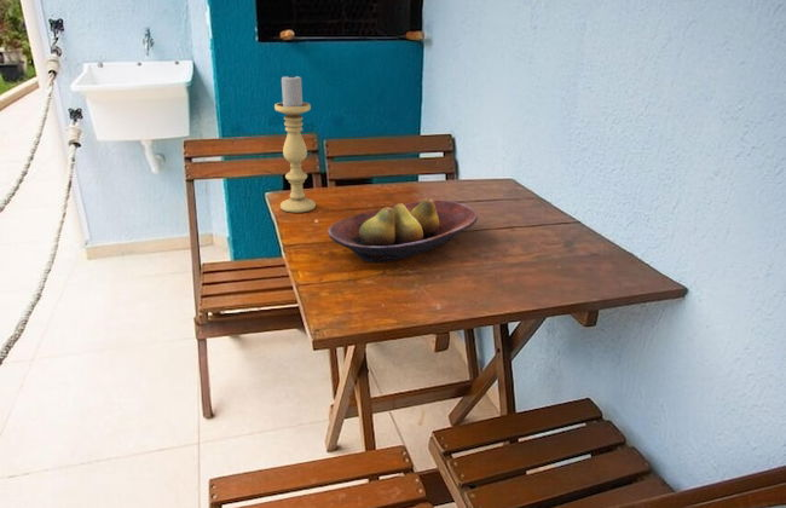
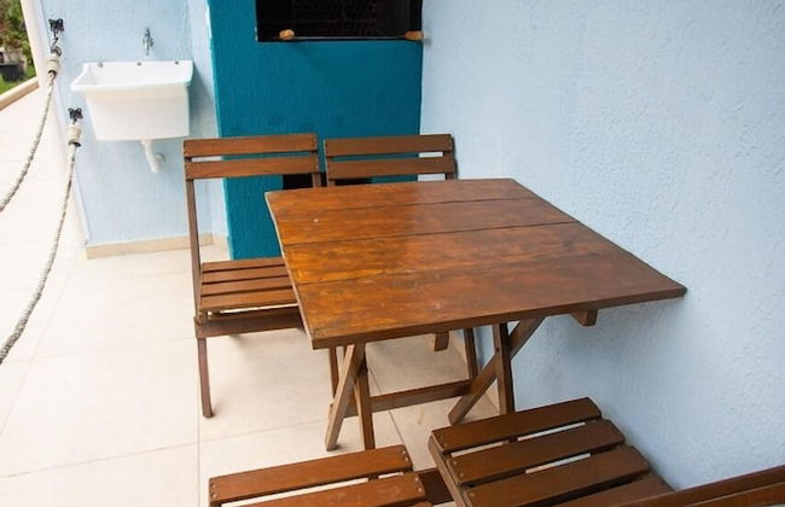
- fruit bowl [326,197,479,264]
- candle holder [273,73,317,214]
